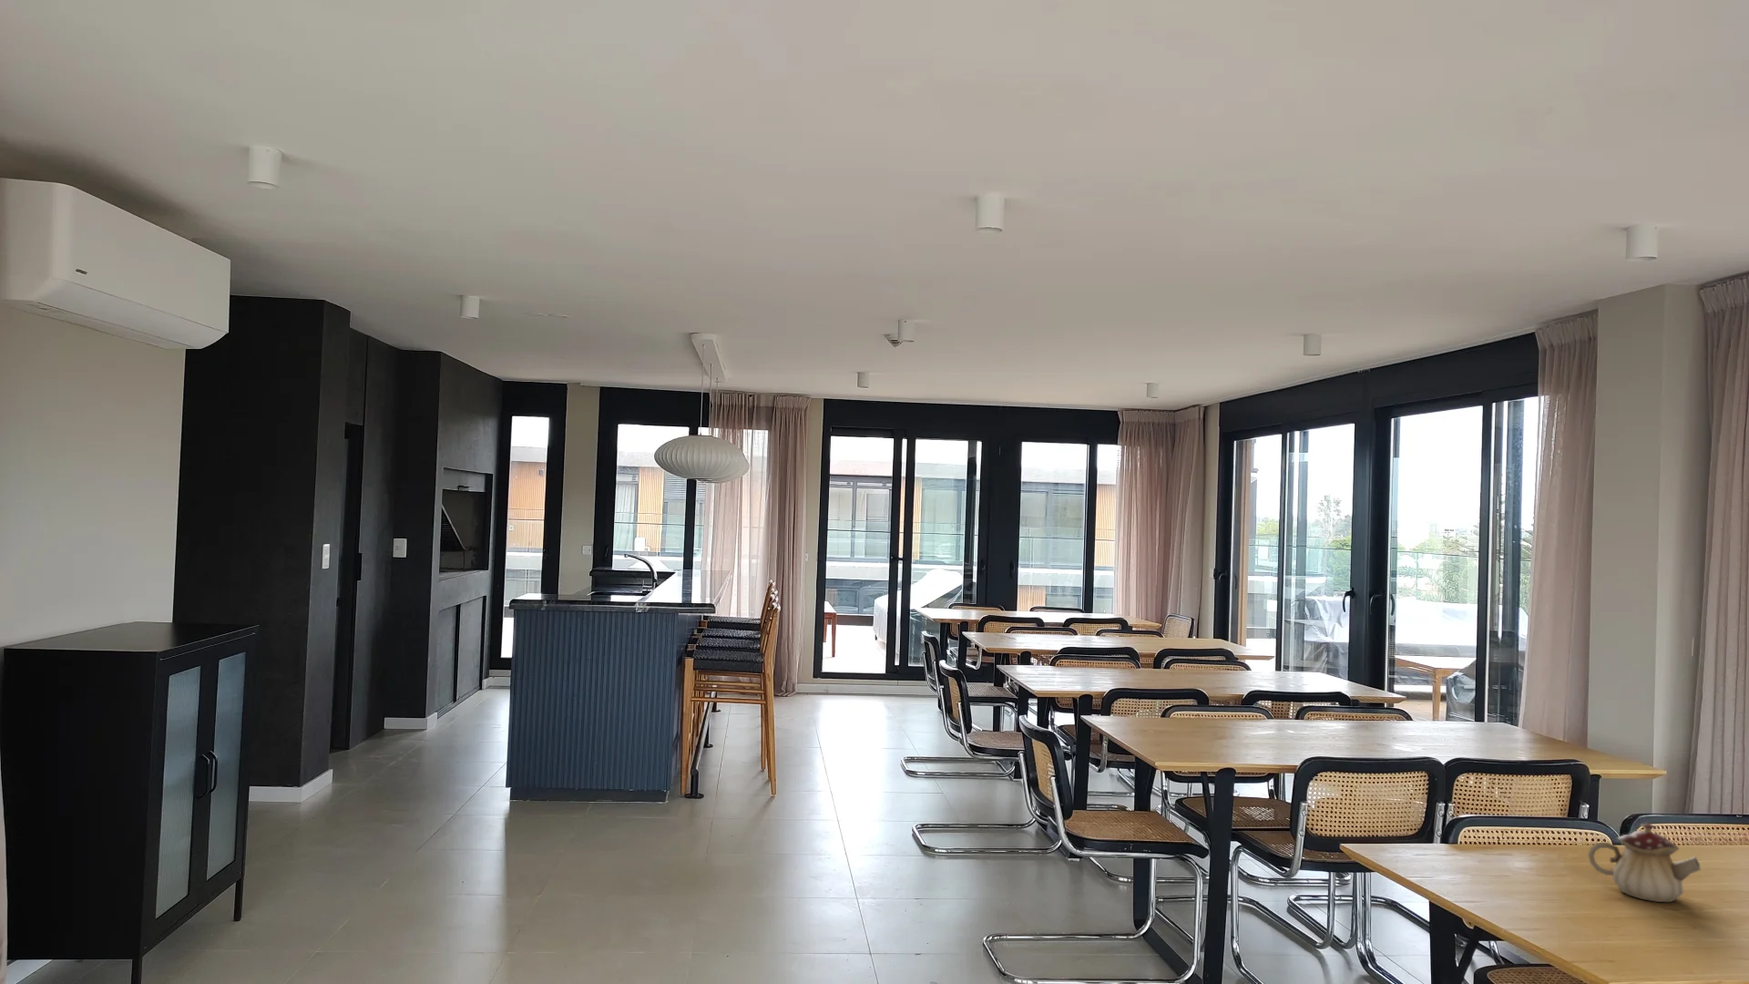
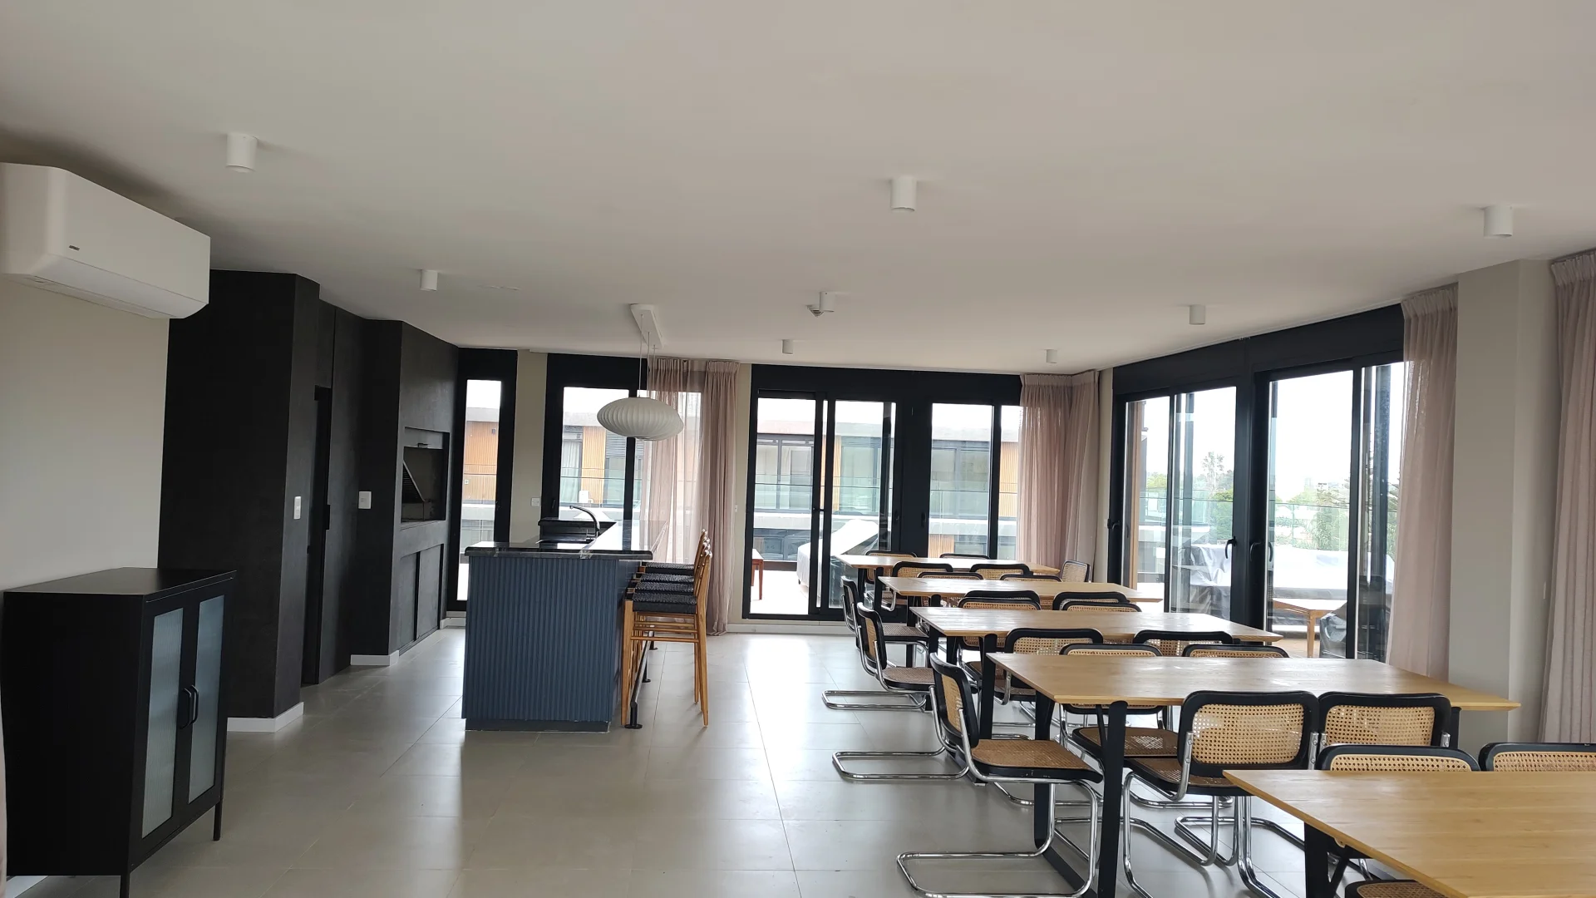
- teapot [1587,822,1702,904]
